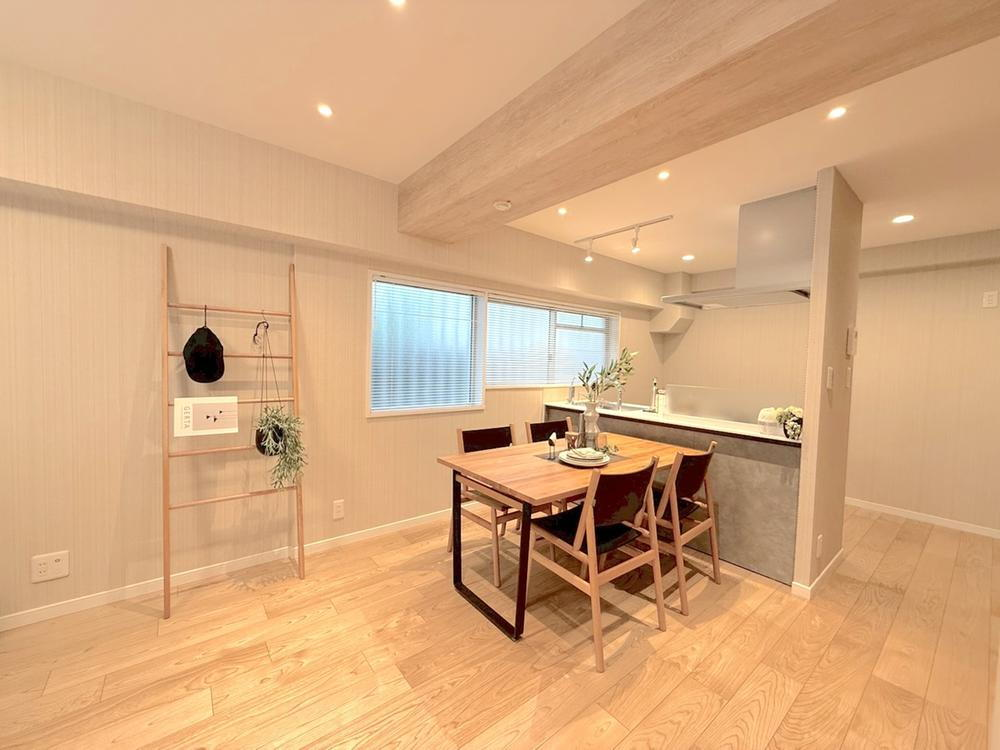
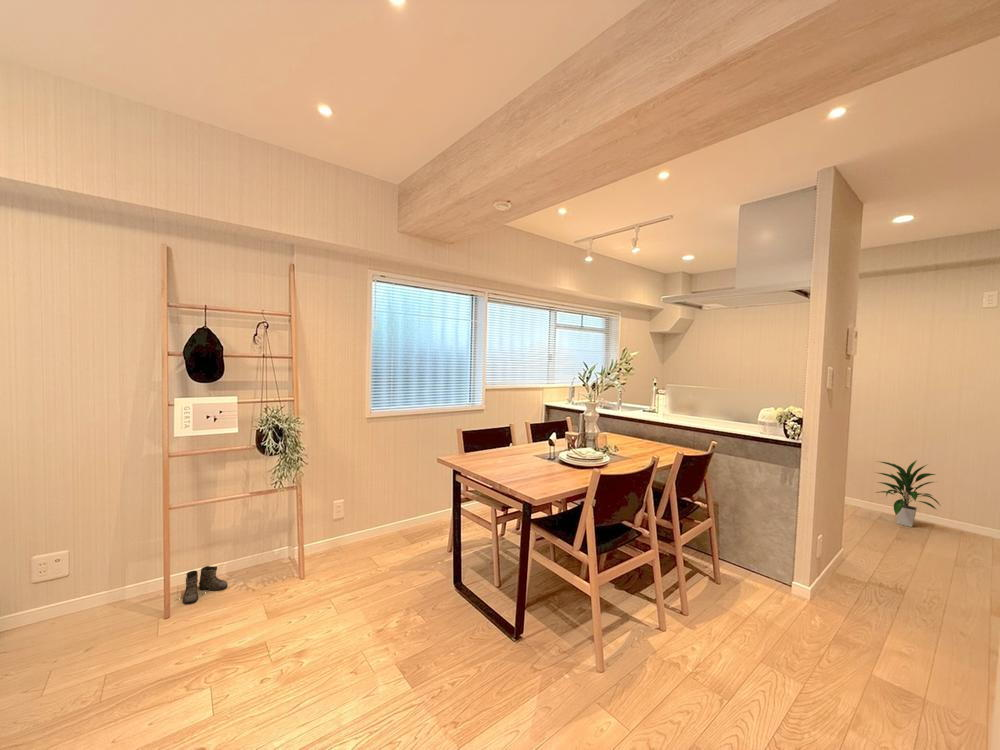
+ indoor plant [873,459,941,528]
+ boots [175,565,228,605]
